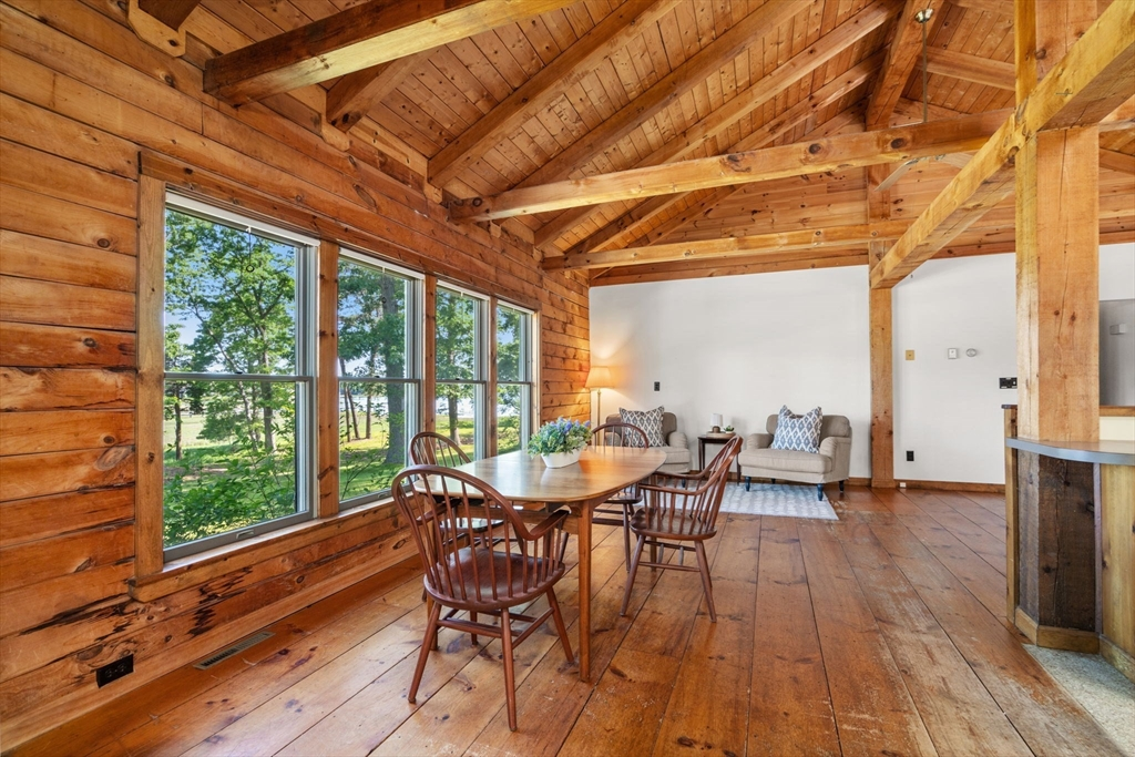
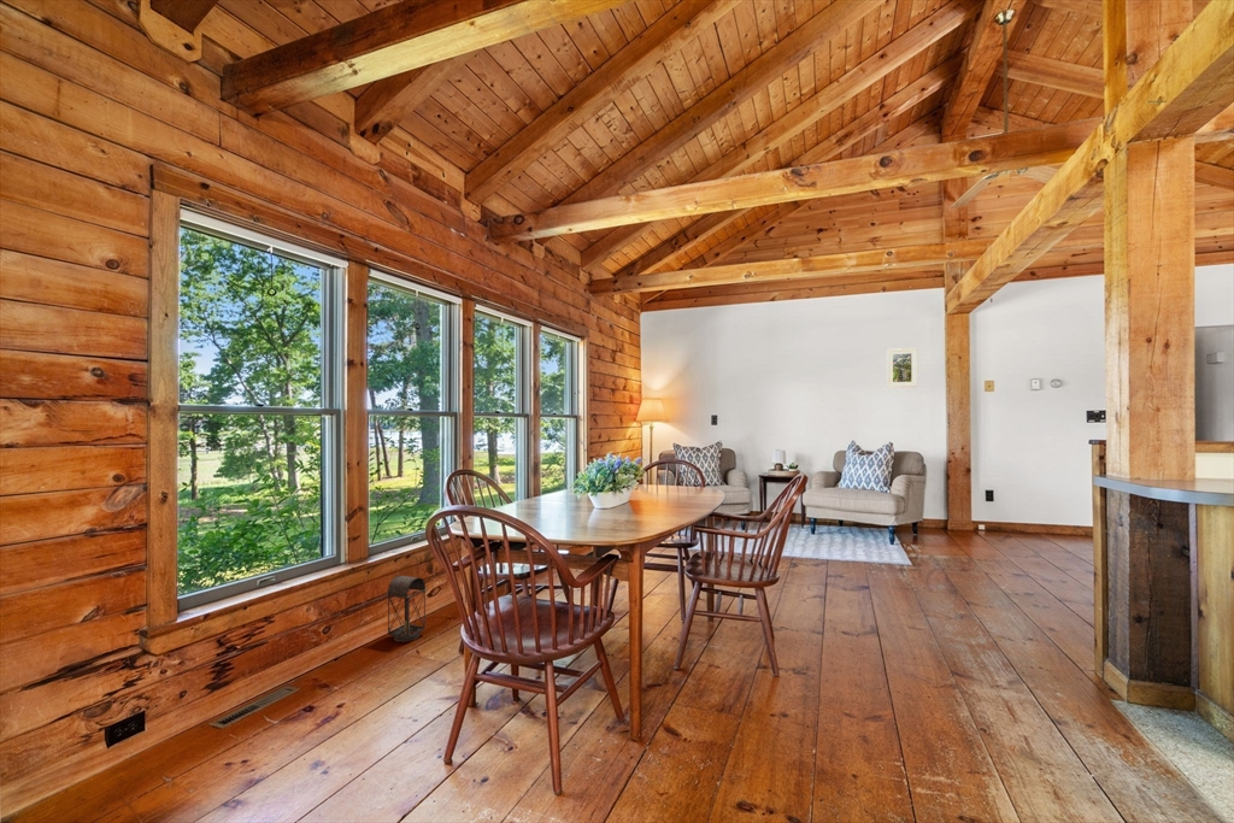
+ lantern [384,552,429,643]
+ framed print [886,347,918,388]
